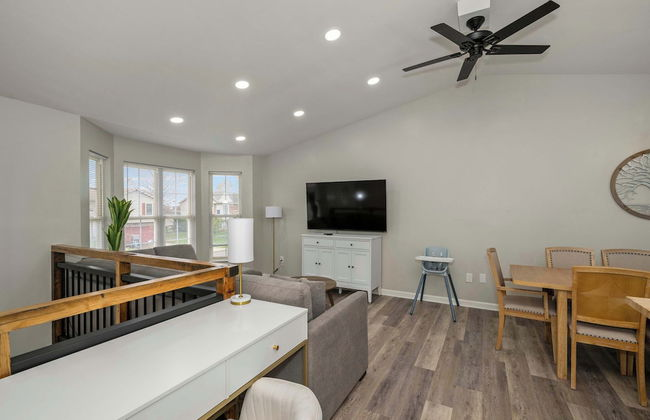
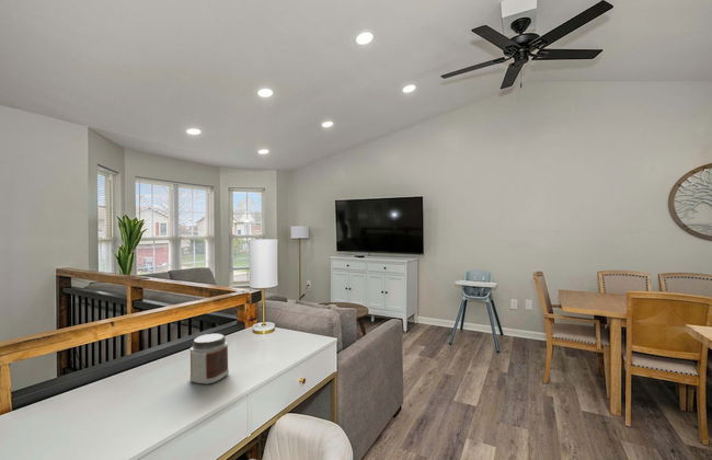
+ jar [188,333,230,384]
